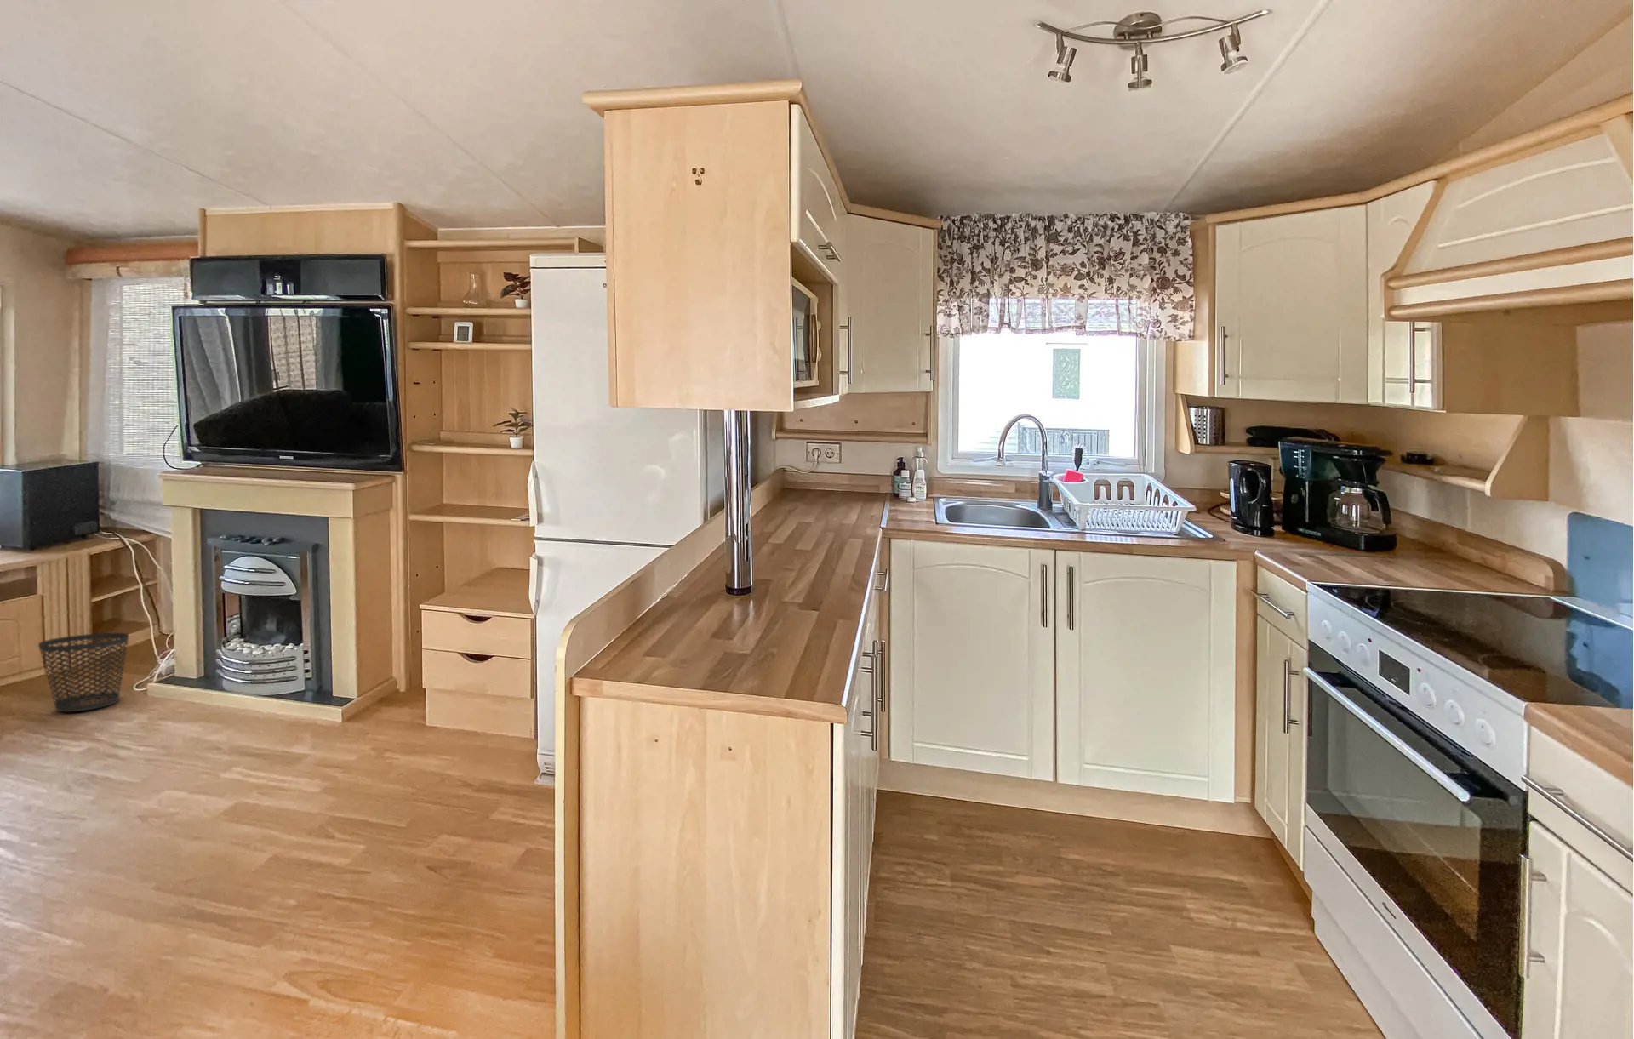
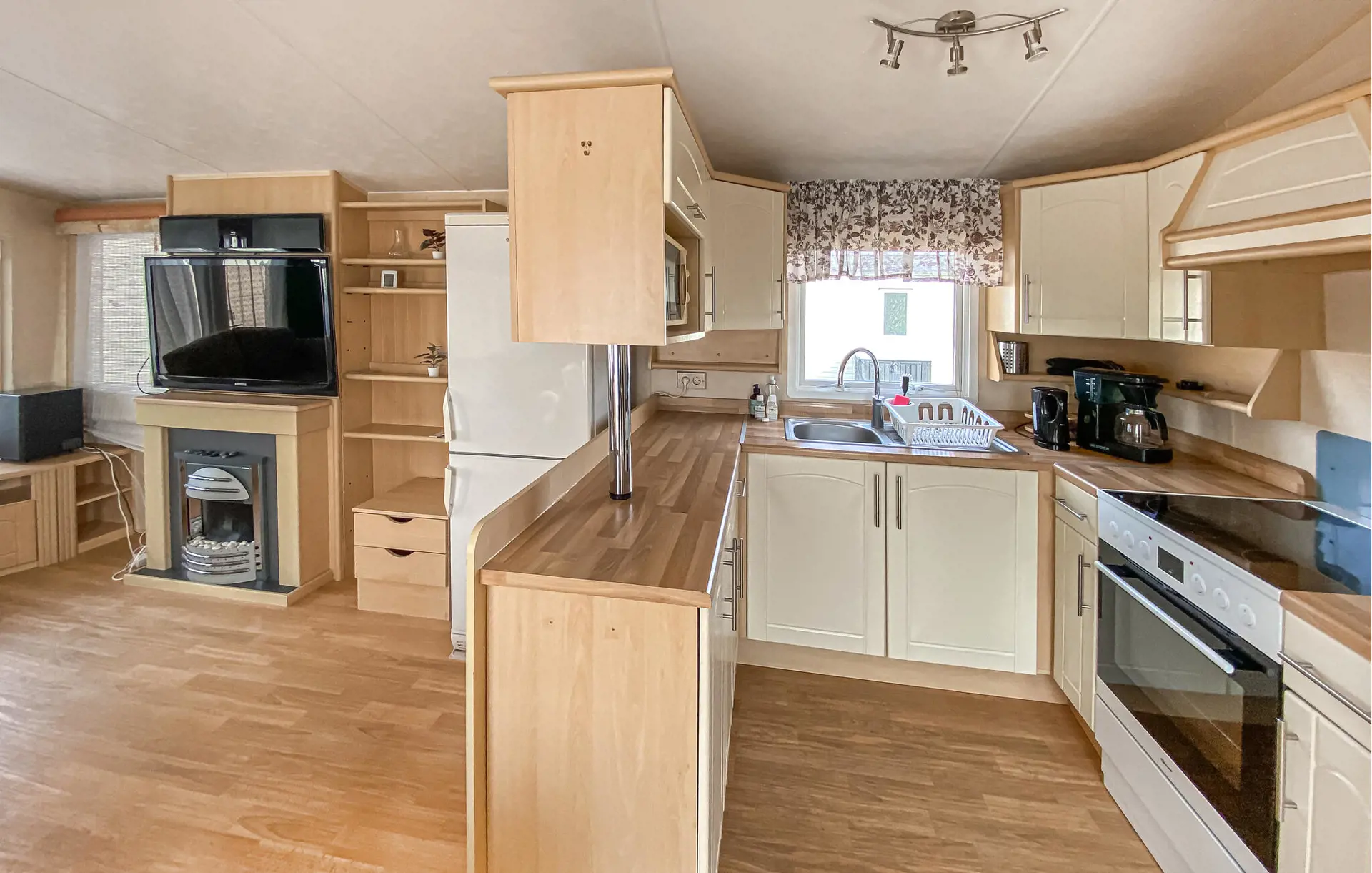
- wastebasket [37,632,130,712]
